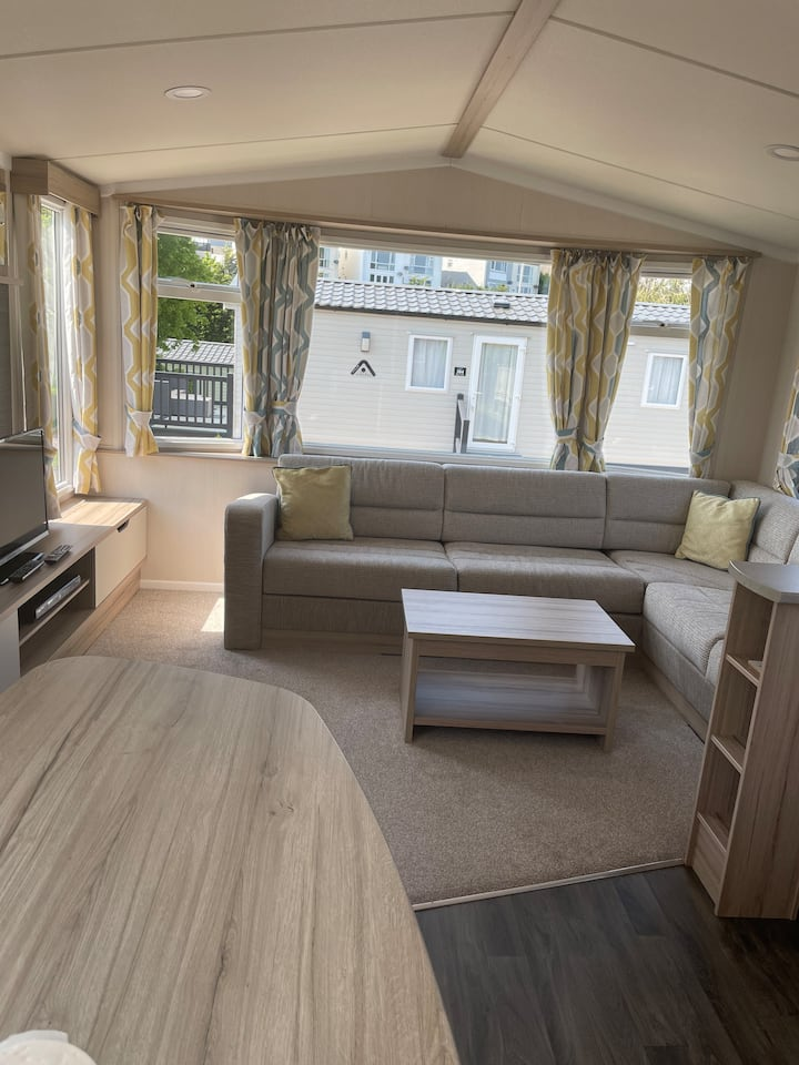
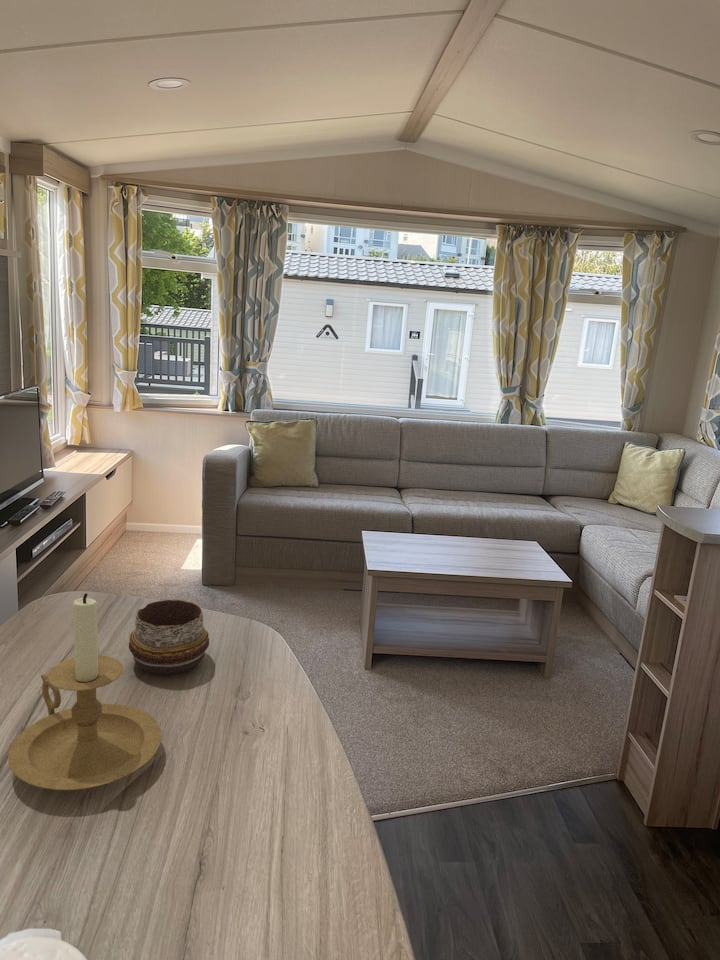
+ decorative bowl [128,599,210,675]
+ candle holder [7,592,163,791]
